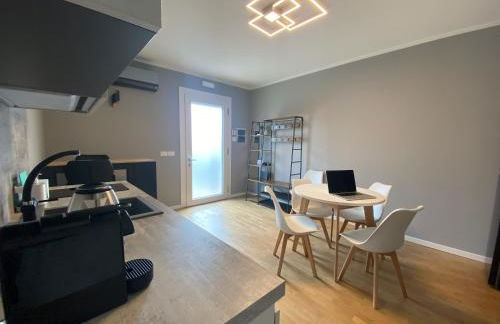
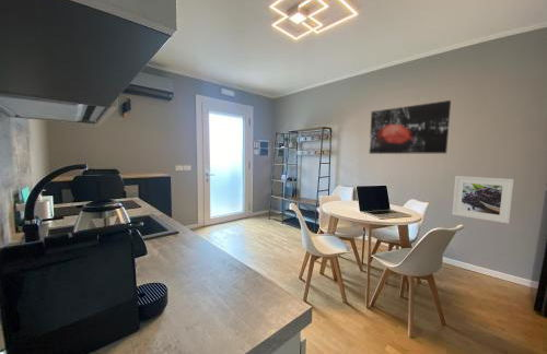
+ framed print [451,175,515,224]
+ wall art [369,99,452,155]
